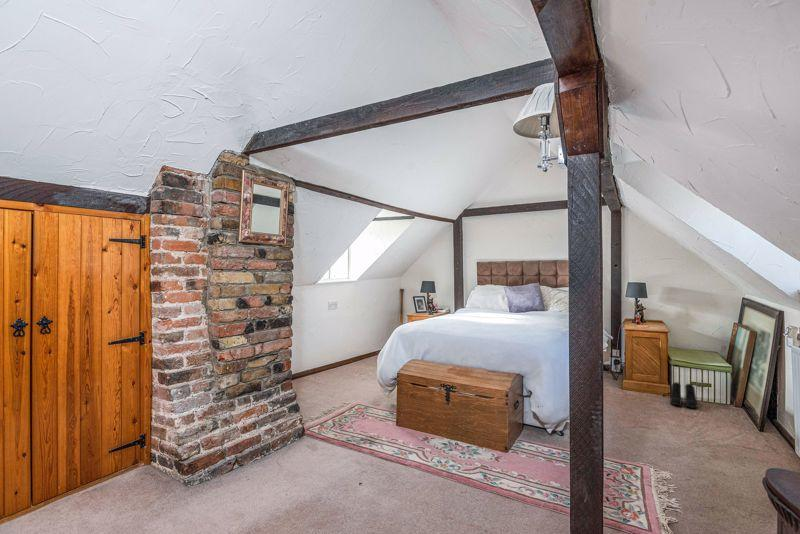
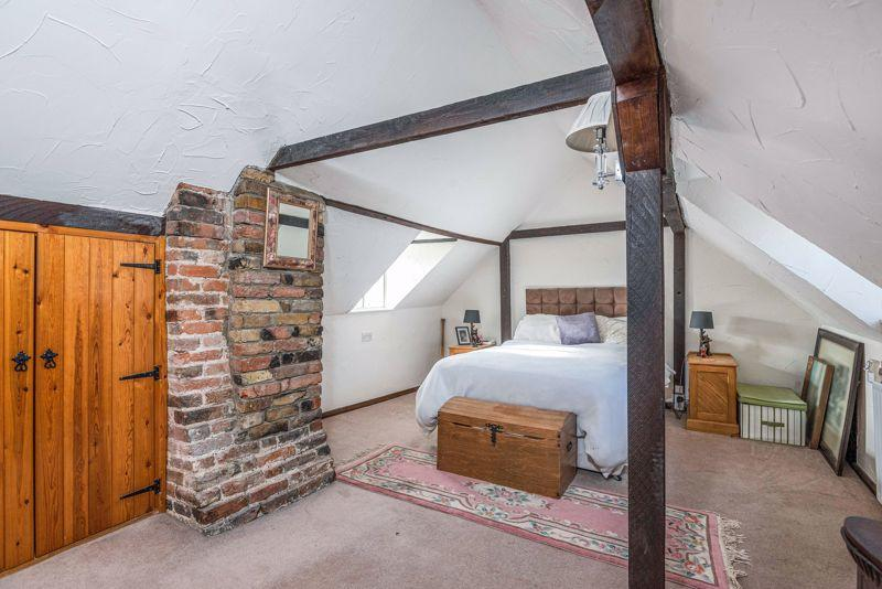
- boots [669,381,698,409]
